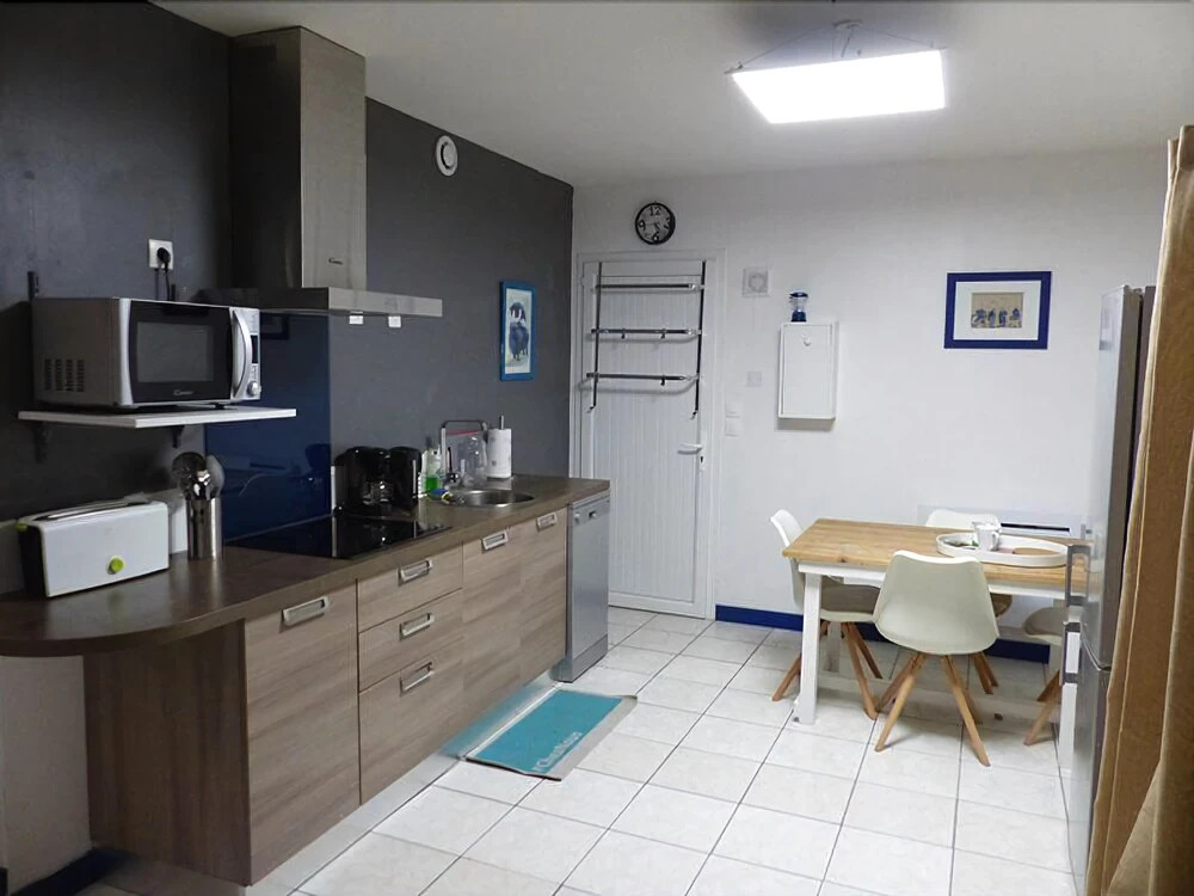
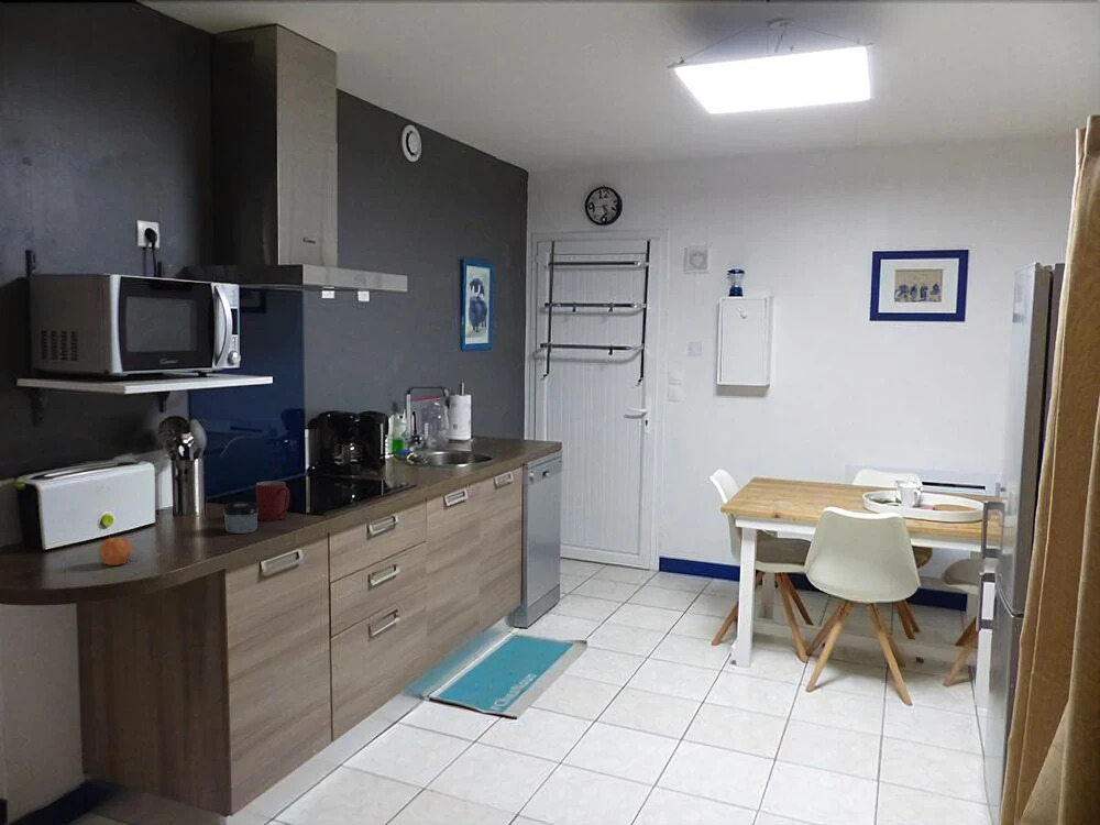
+ jar [222,501,260,535]
+ apple [98,531,133,566]
+ mug [255,480,290,521]
